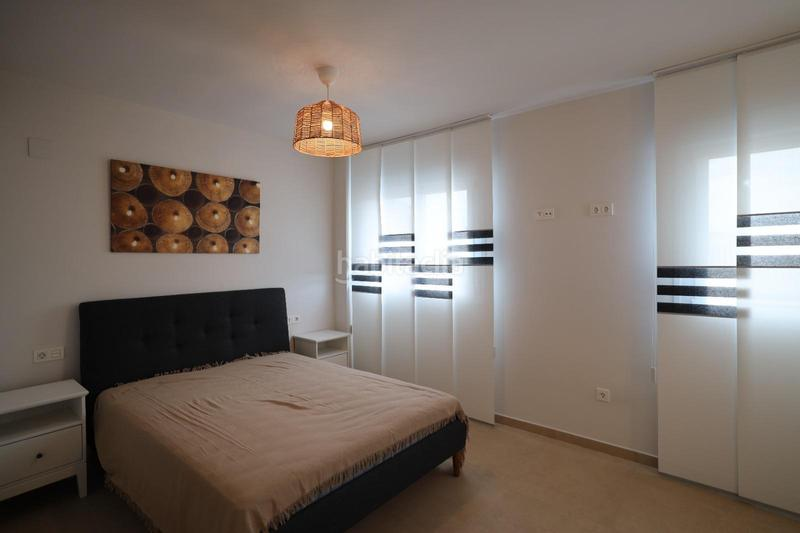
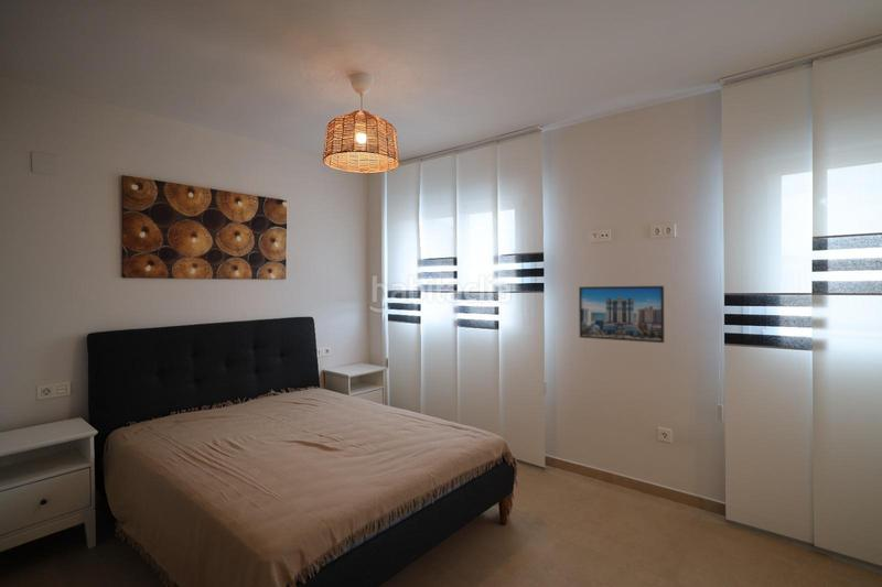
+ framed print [578,285,665,344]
